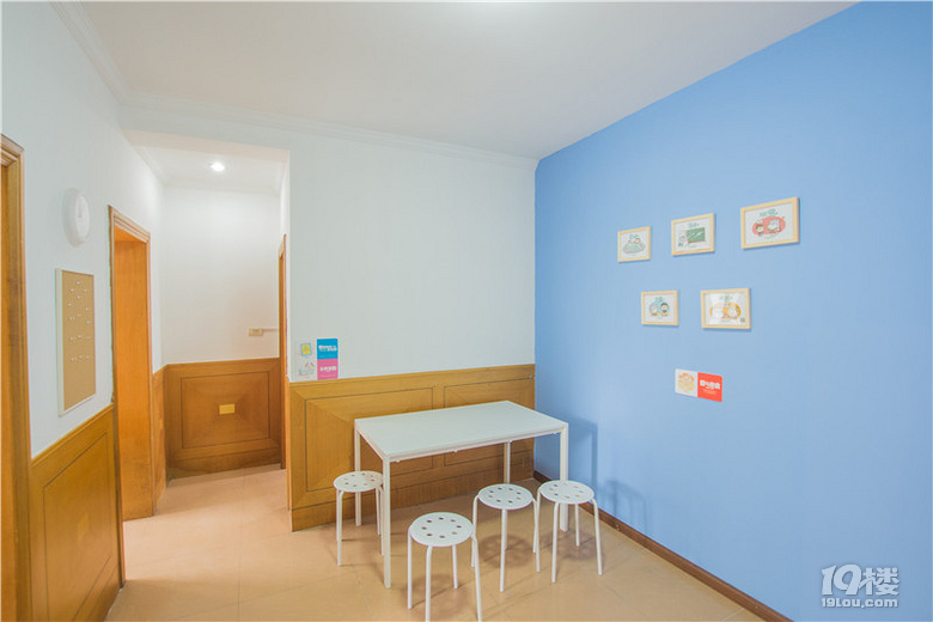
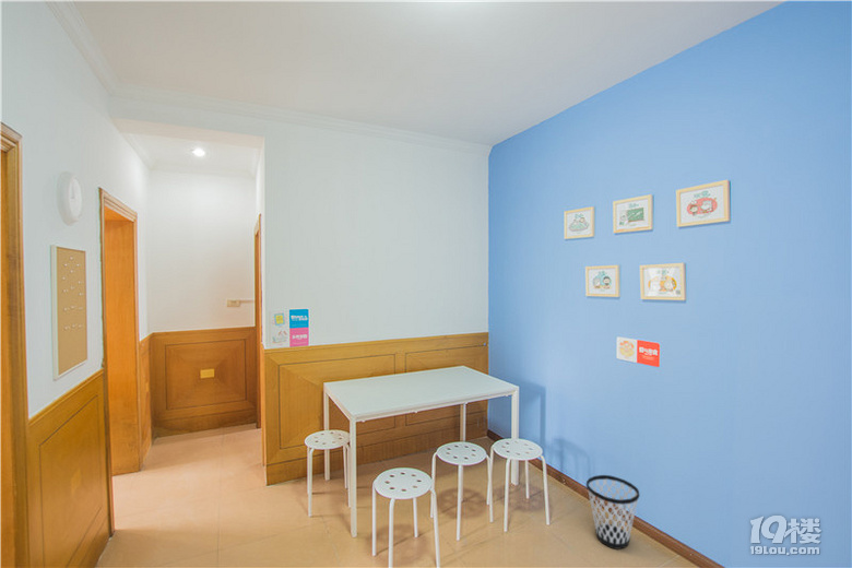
+ wastebasket [585,474,641,551]
